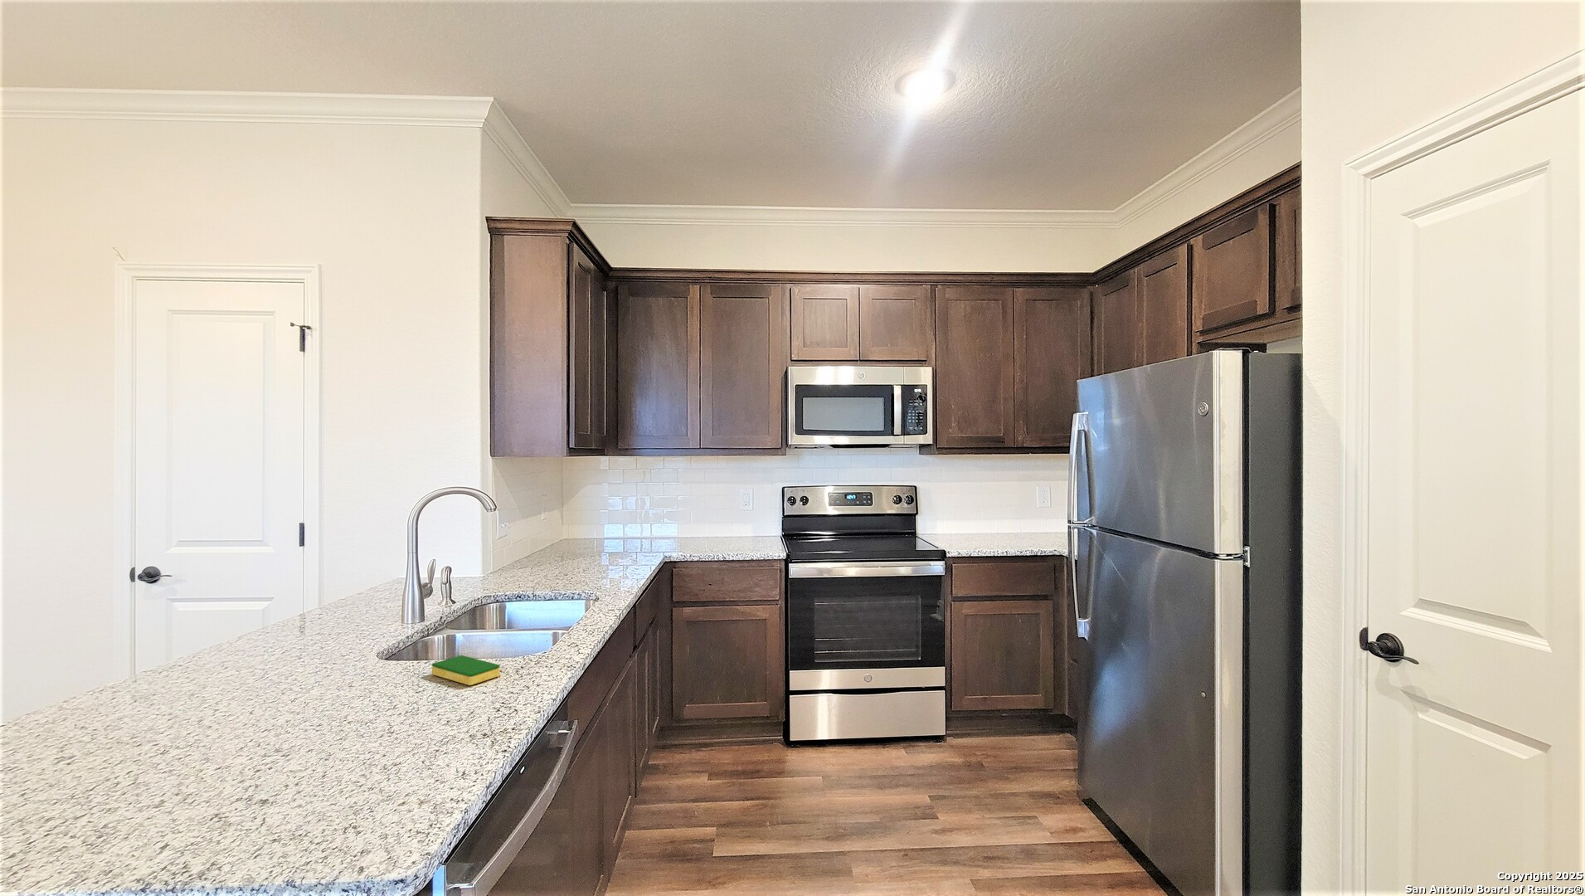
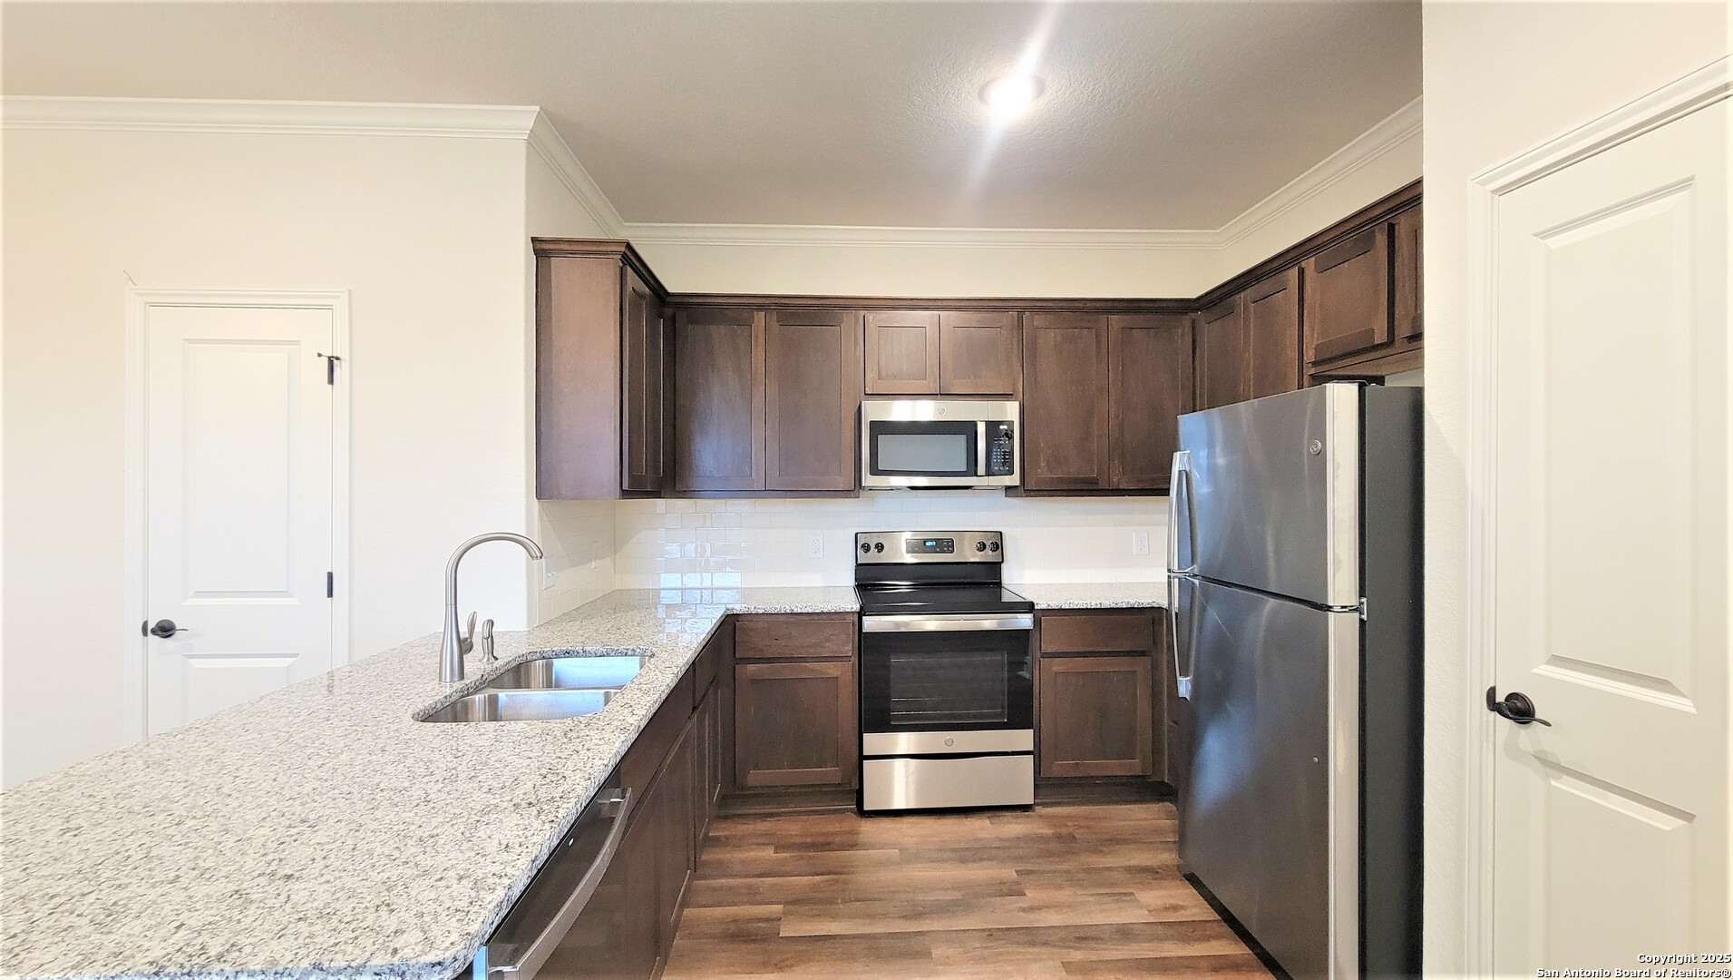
- dish sponge [431,654,500,686]
